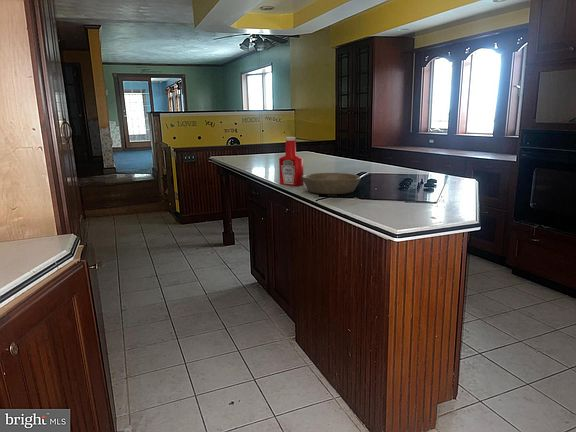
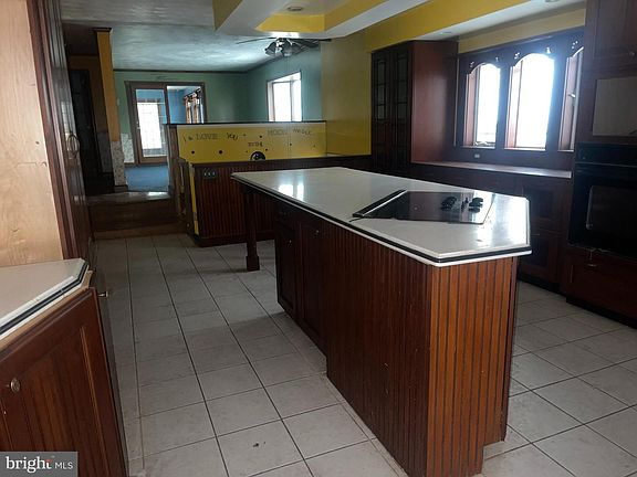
- bowl [302,172,362,195]
- soap bottle [278,136,304,187]
